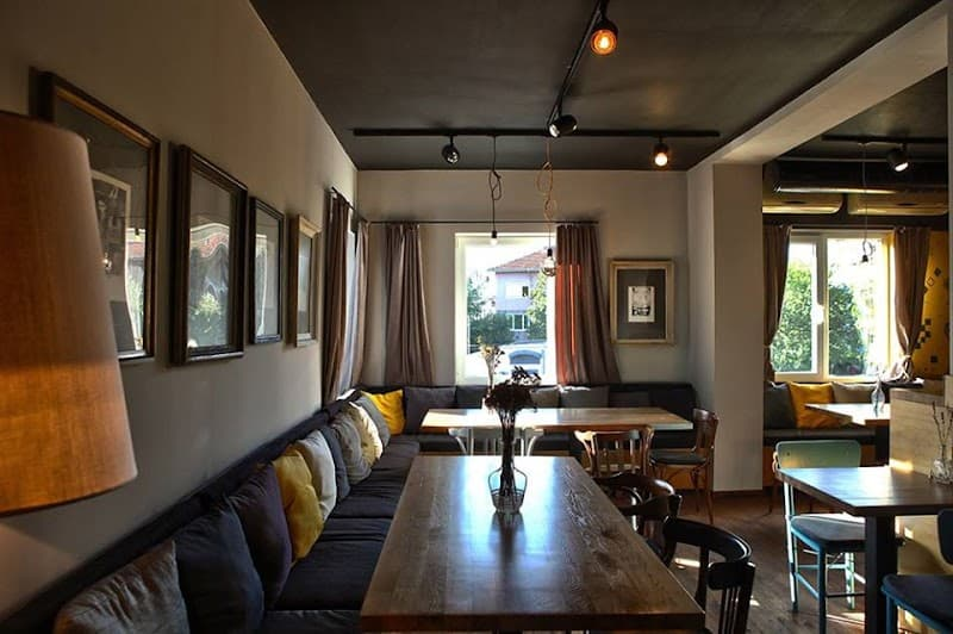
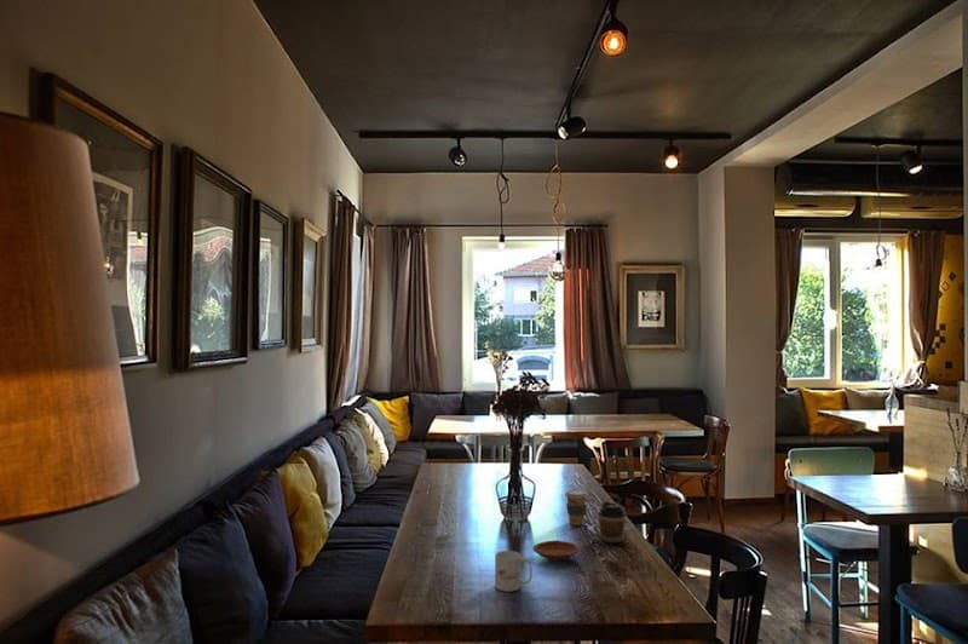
+ coffee cup [597,500,627,544]
+ mug [494,550,534,592]
+ plate [532,540,581,562]
+ coffee cup [564,489,589,527]
